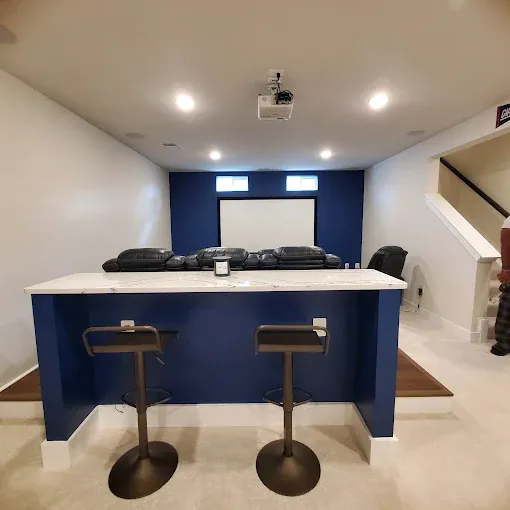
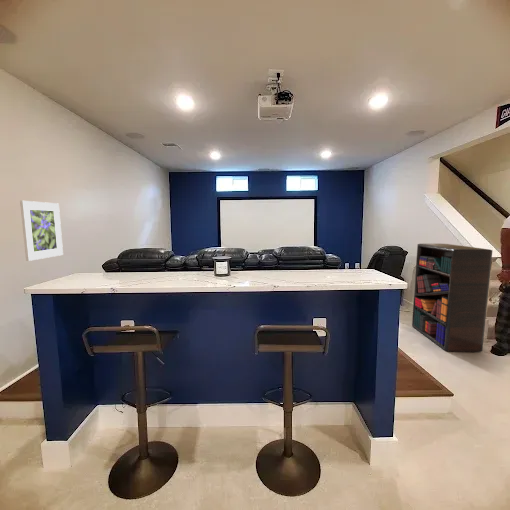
+ bookshelf [411,242,494,353]
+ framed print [19,200,64,262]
